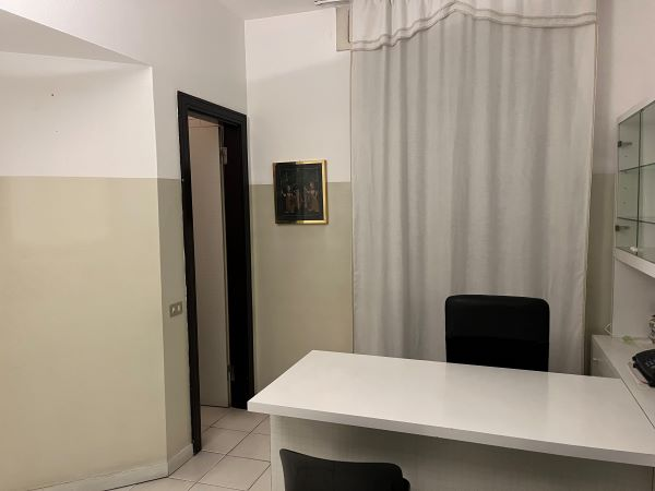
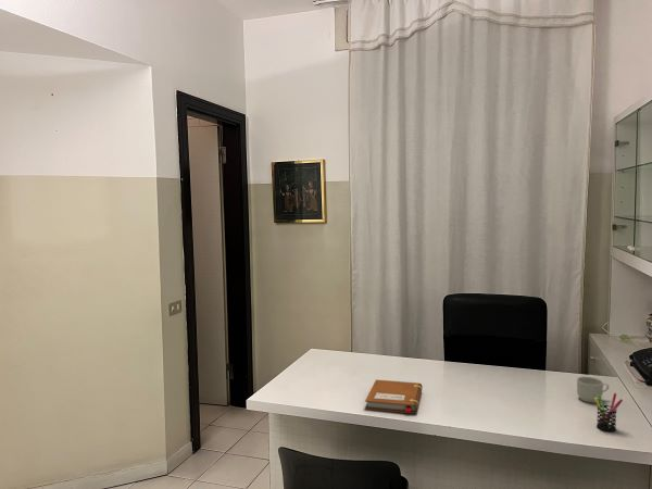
+ pen holder [594,392,624,432]
+ notebook [364,378,424,414]
+ mug [576,376,610,403]
